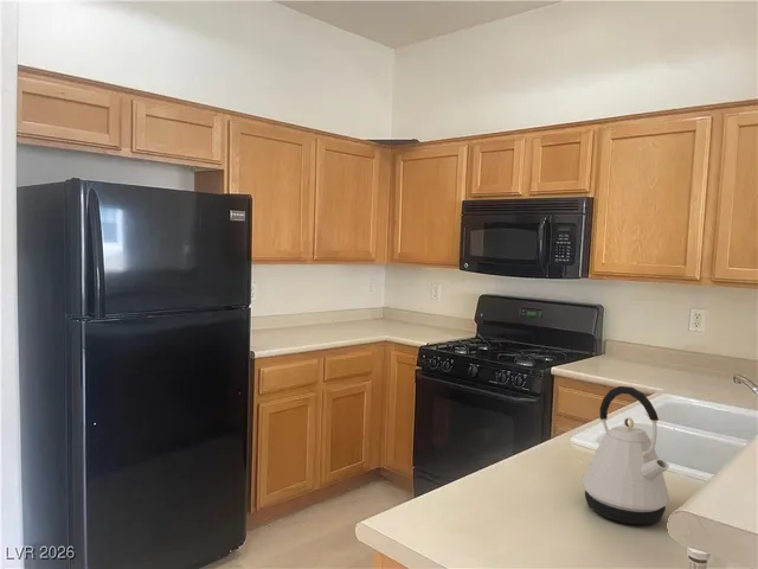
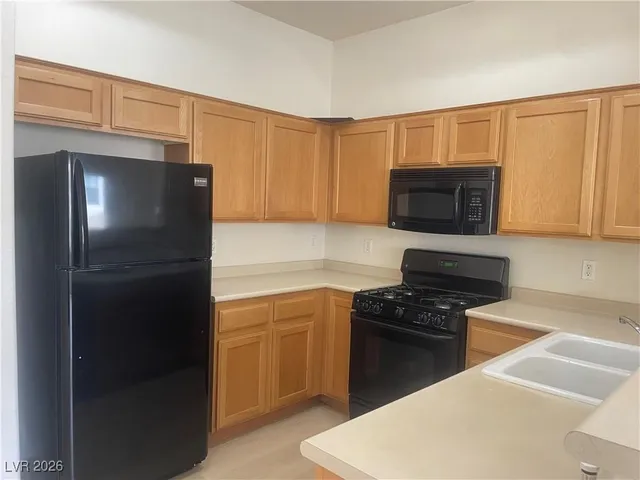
- kettle [582,385,670,525]
